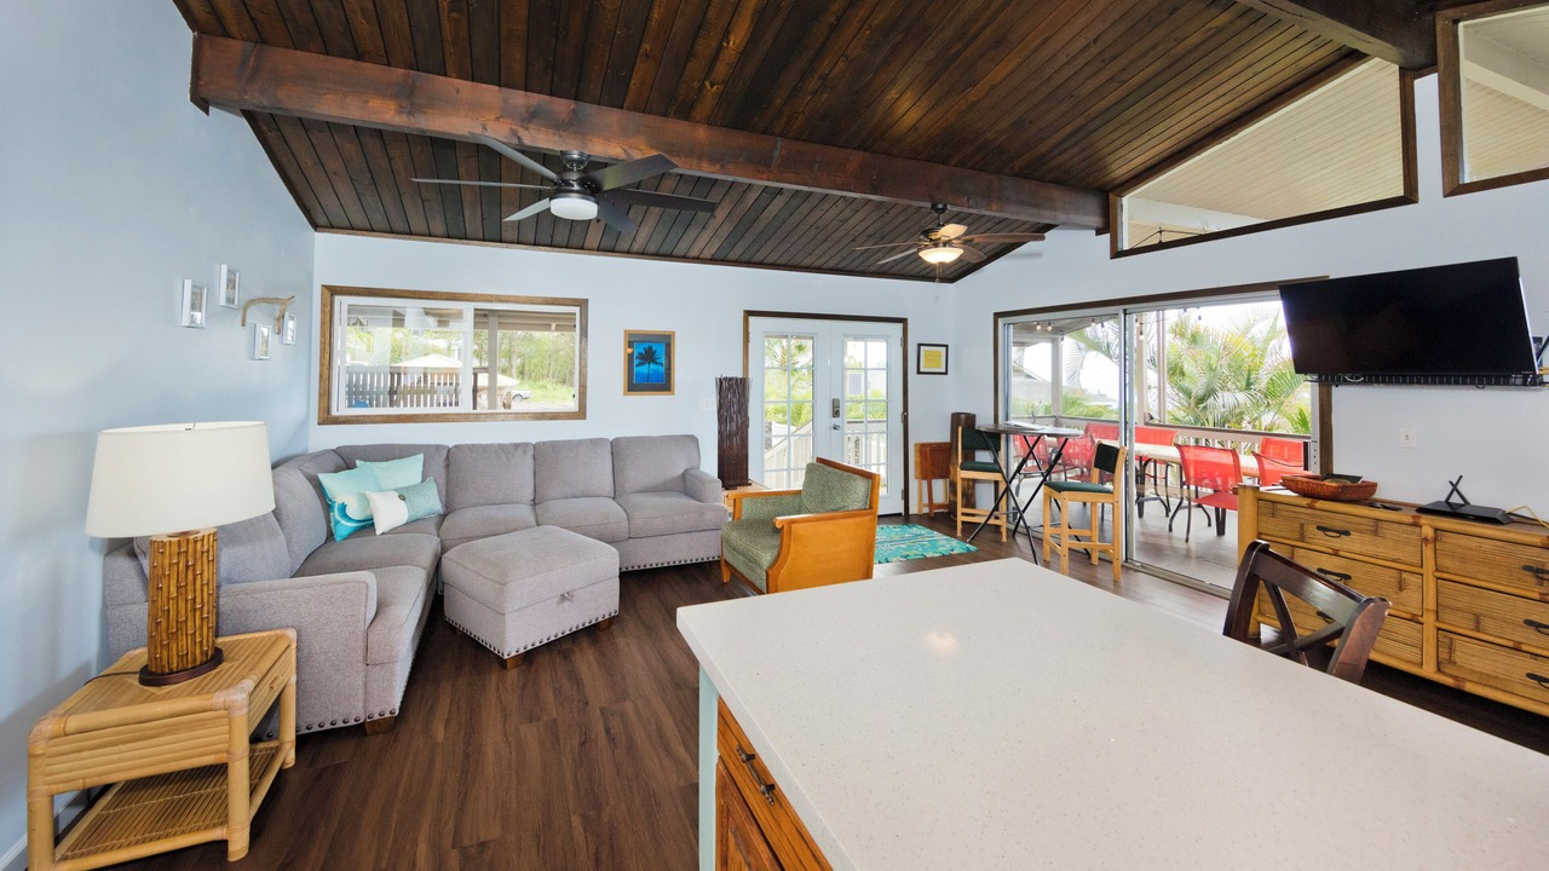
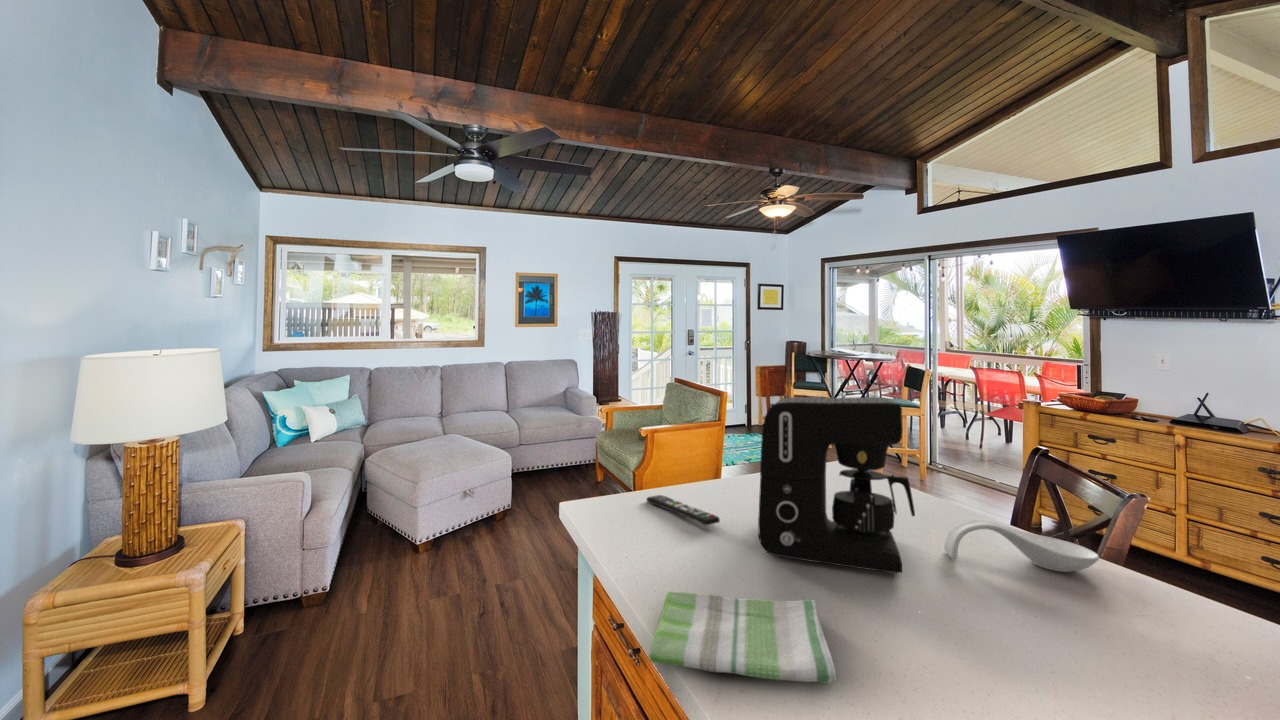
+ coffee maker [757,396,916,574]
+ remote control [646,494,721,527]
+ dish towel [648,590,837,685]
+ spoon rest [943,519,1100,573]
